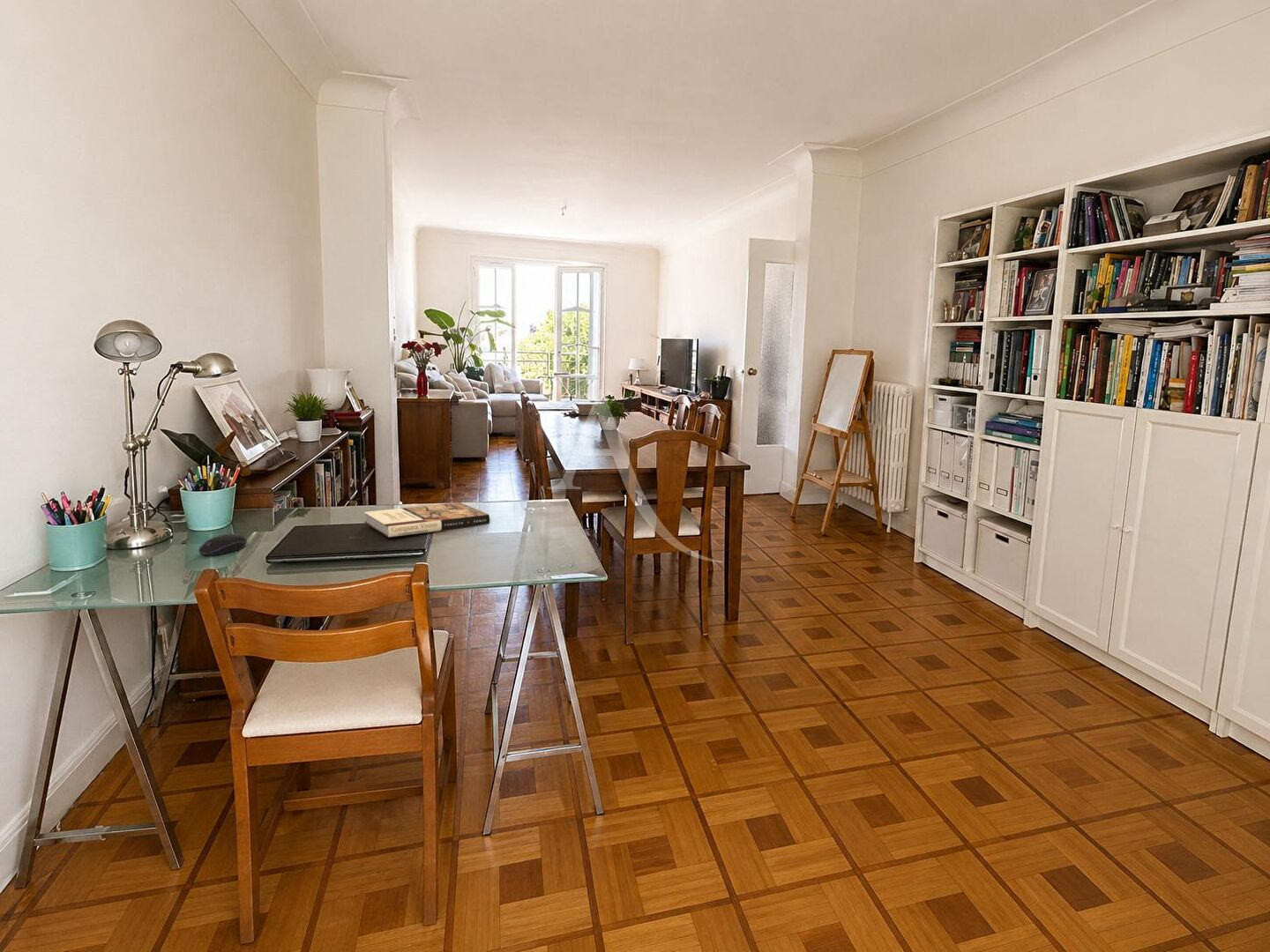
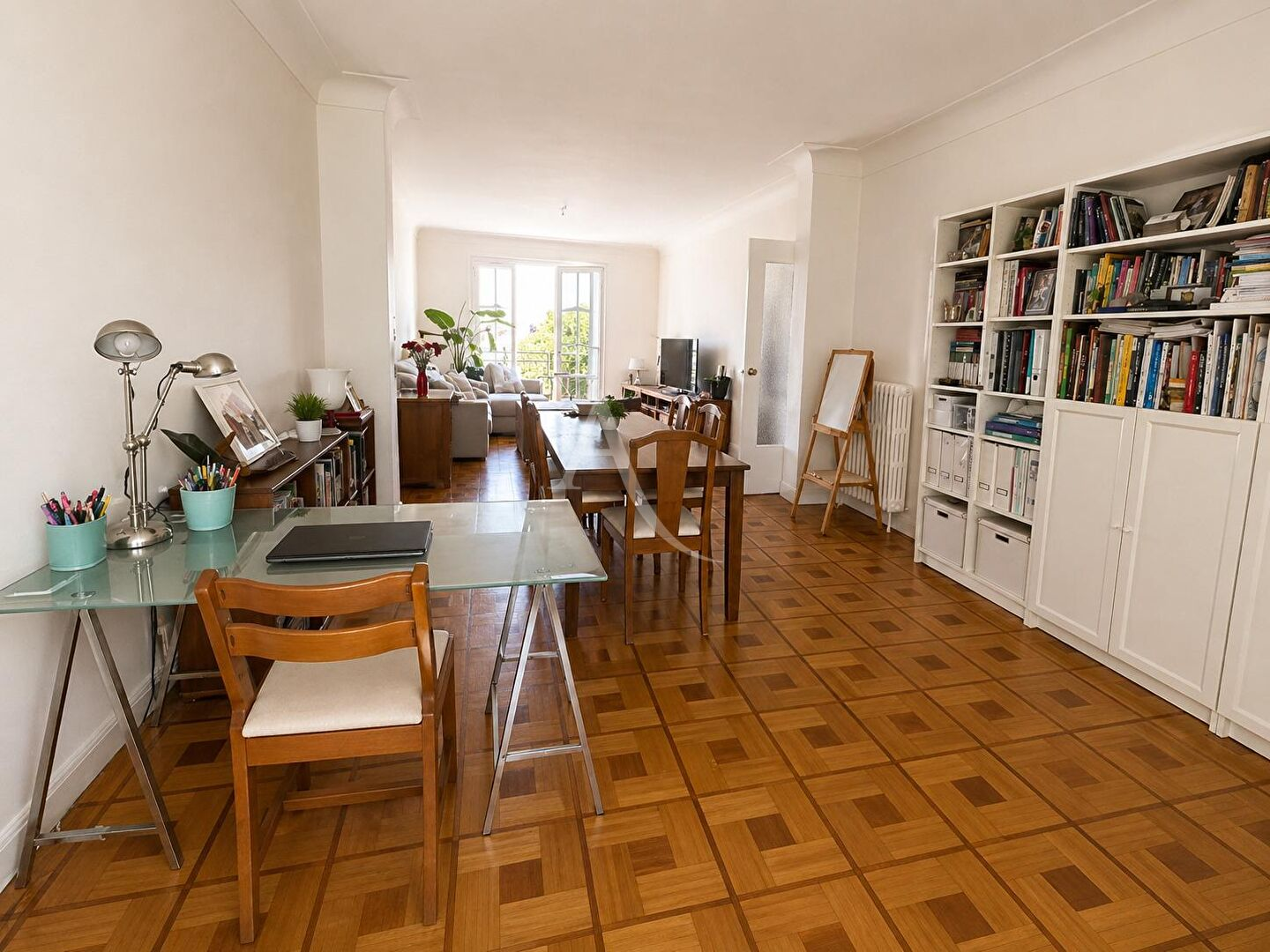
- computer mouse [198,532,248,556]
- book [363,502,490,538]
